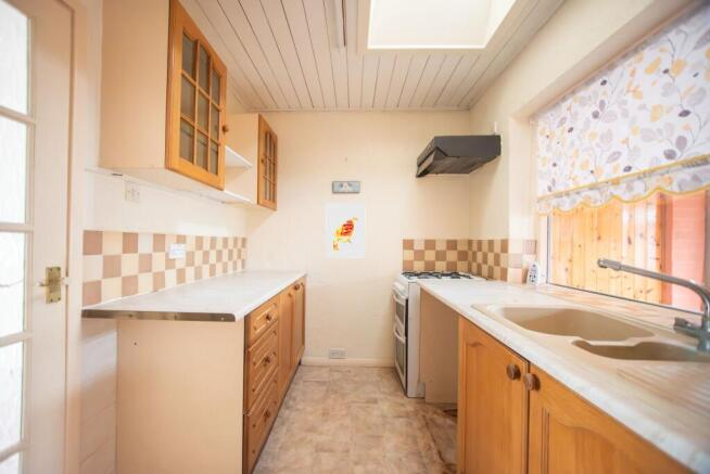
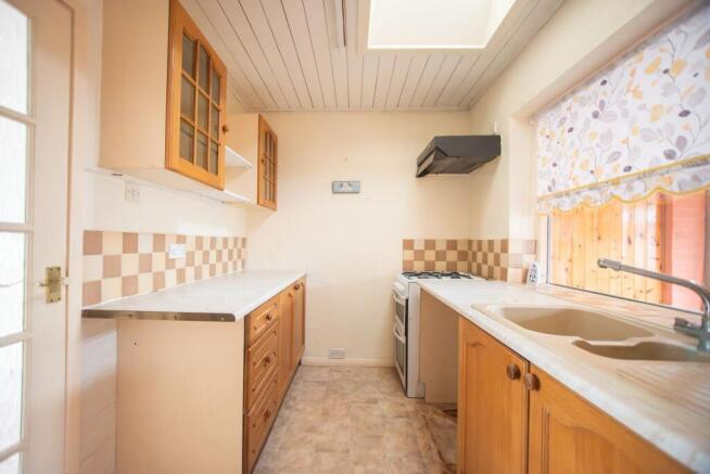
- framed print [325,202,366,258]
